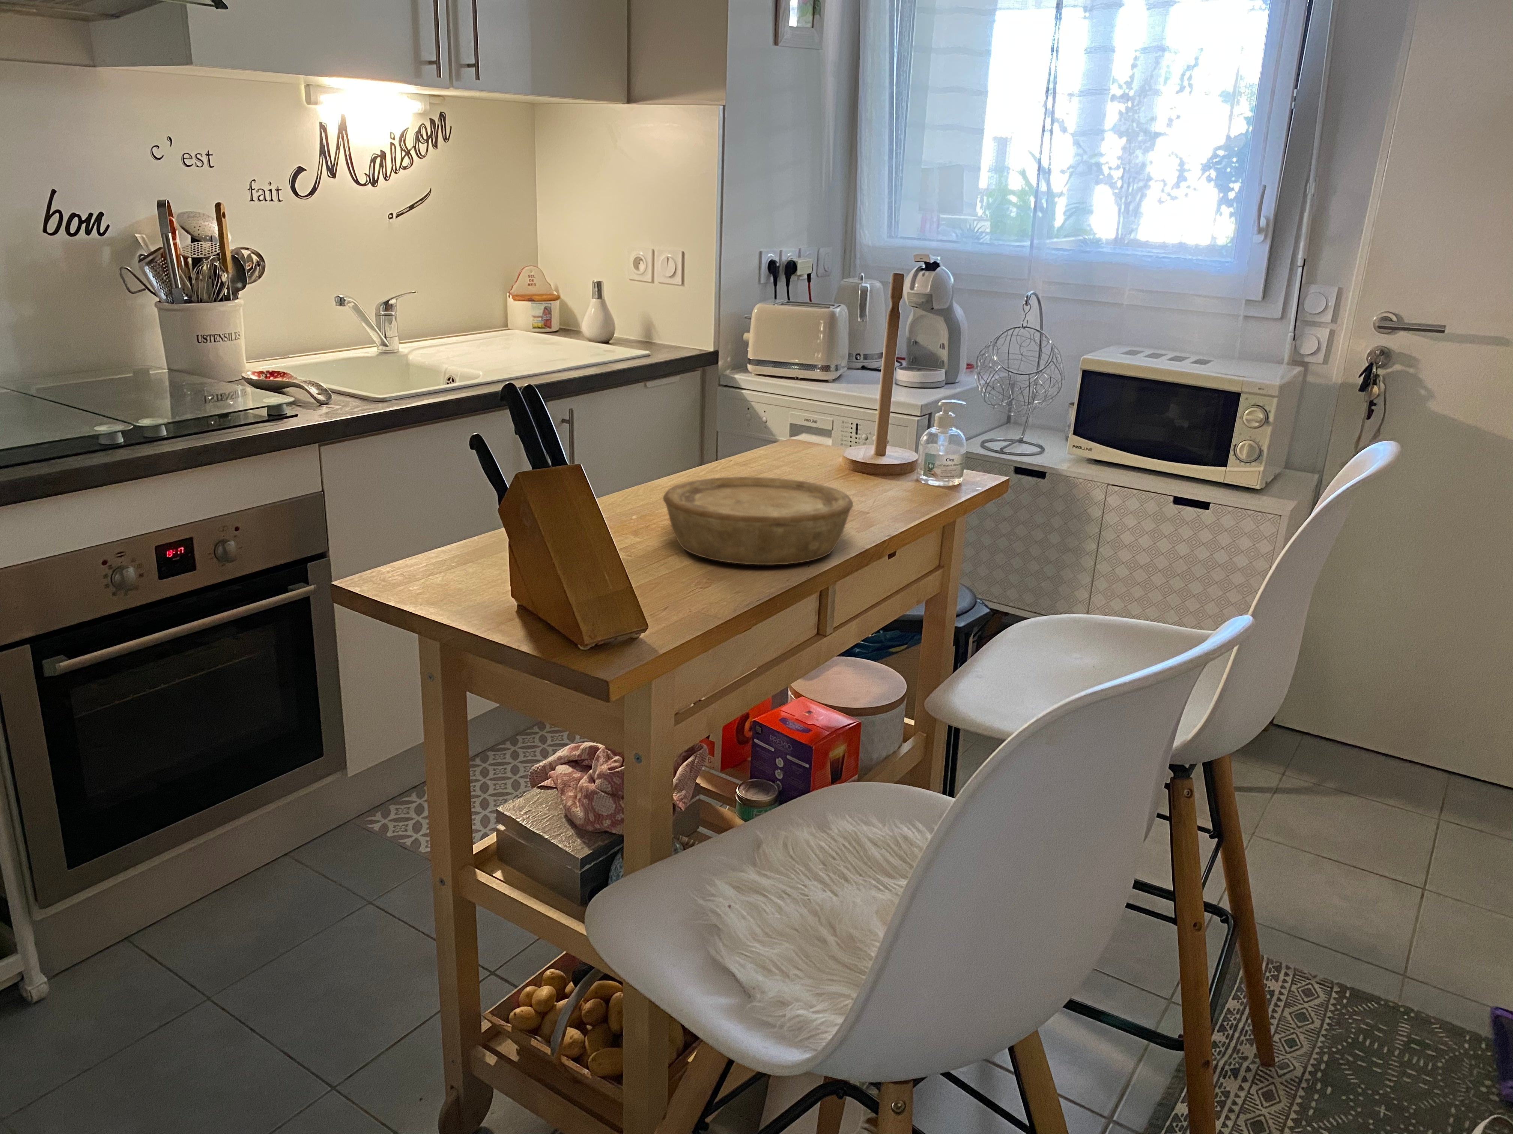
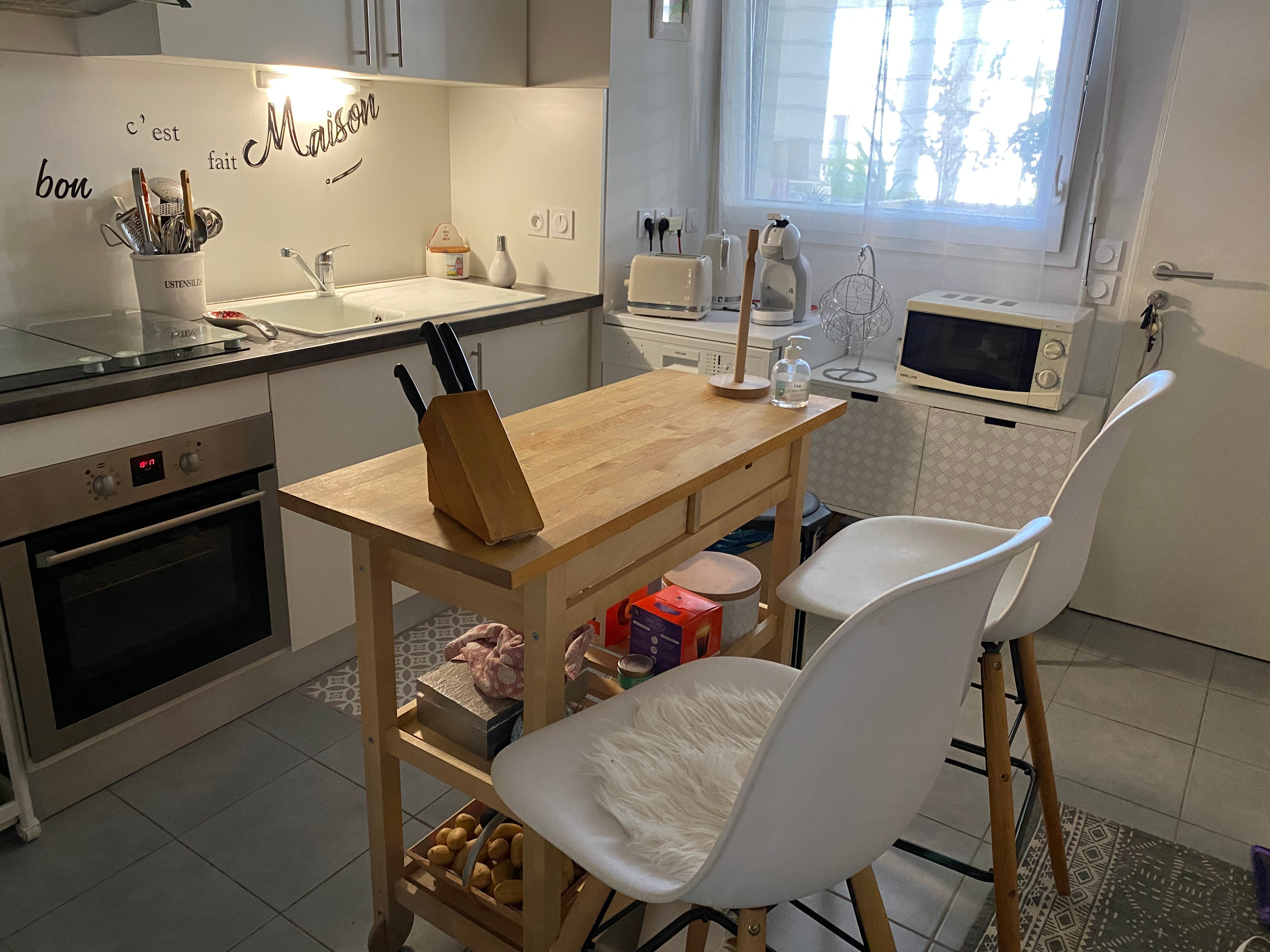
- bowl [662,476,854,565]
